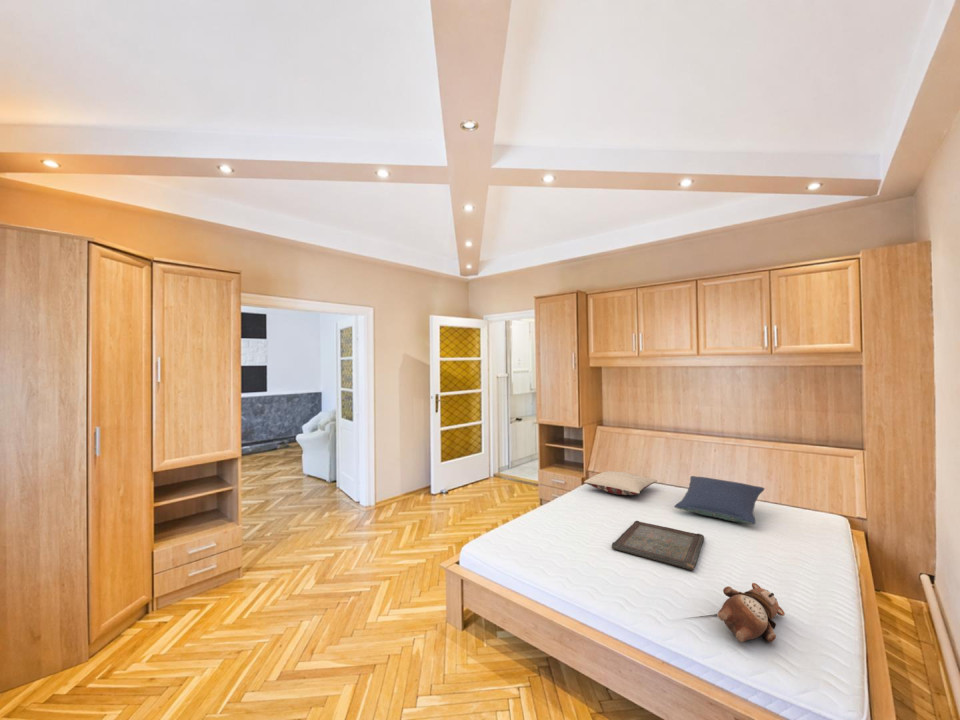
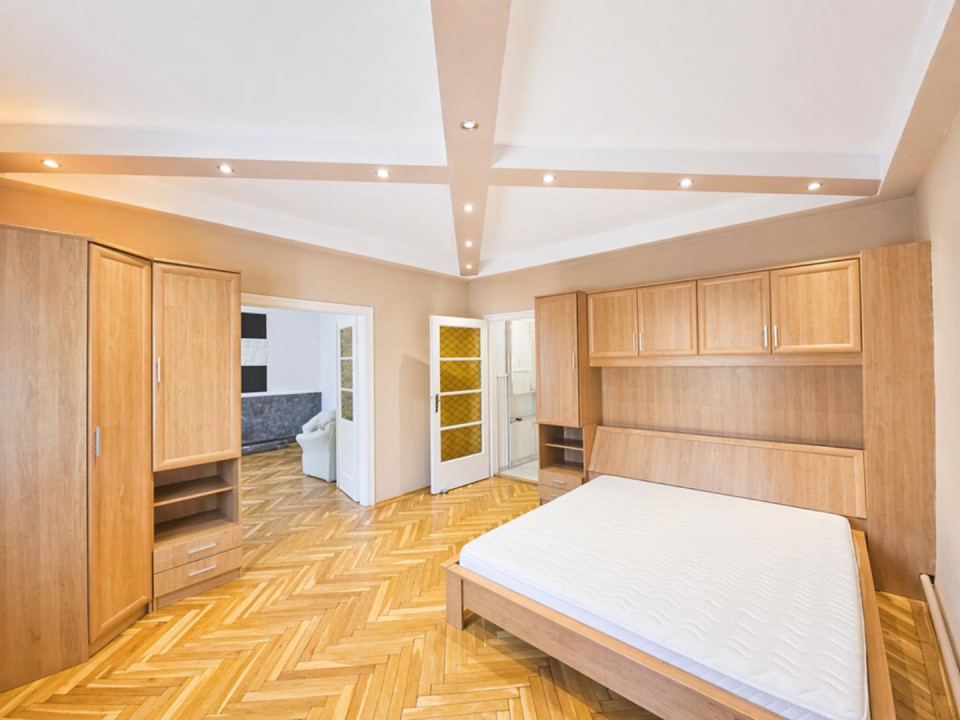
- teddy bear [717,582,786,643]
- serving tray [611,520,705,571]
- pillow [583,470,658,496]
- pillow [673,475,766,525]
